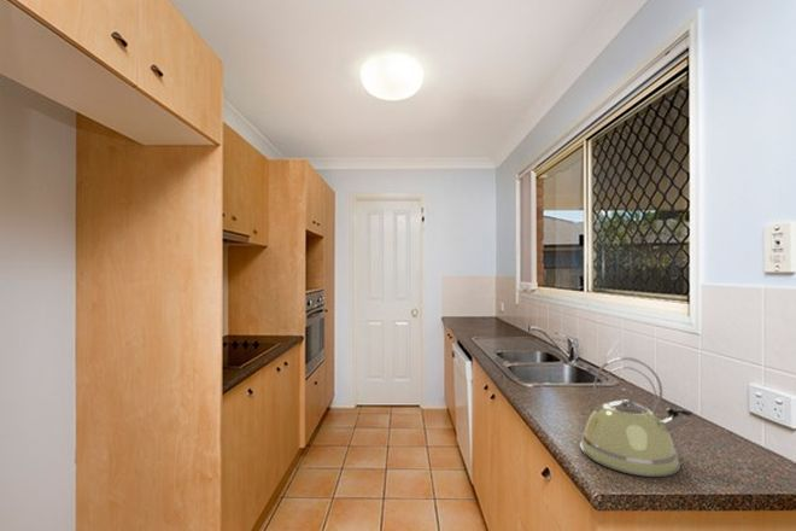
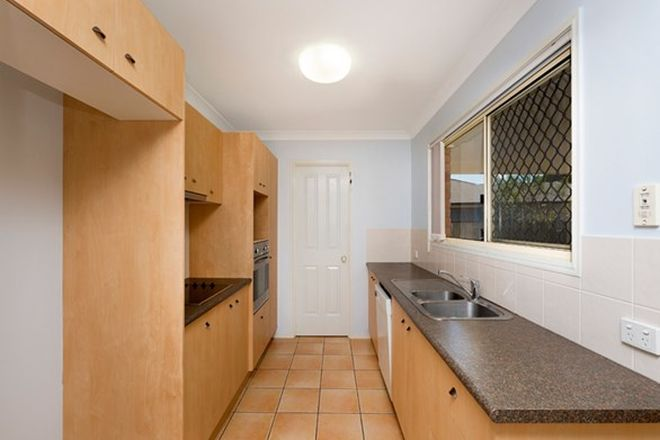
- kettle [579,356,693,478]
